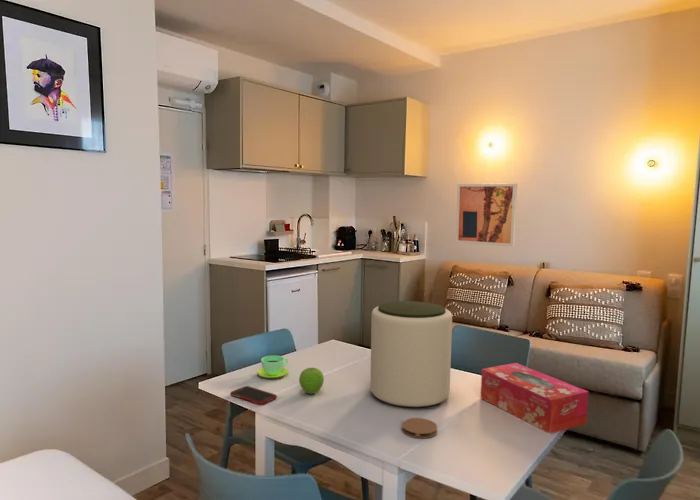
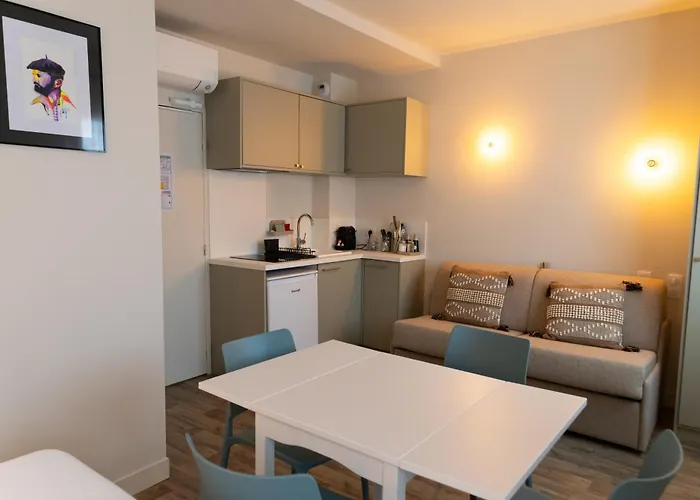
- cup [256,355,289,379]
- tissue box [480,362,590,435]
- coaster [401,417,438,439]
- cell phone [230,385,278,406]
- fruit [298,367,325,395]
- wall art [455,183,518,247]
- plant pot [369,300,453,409]
